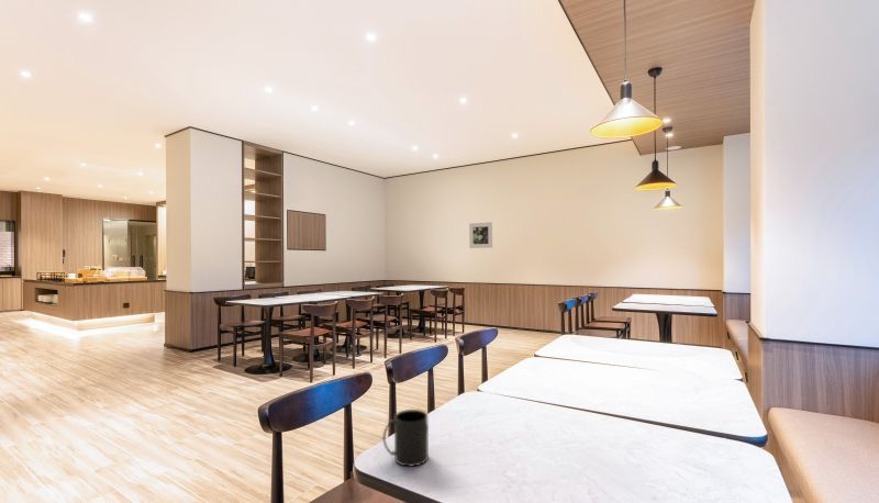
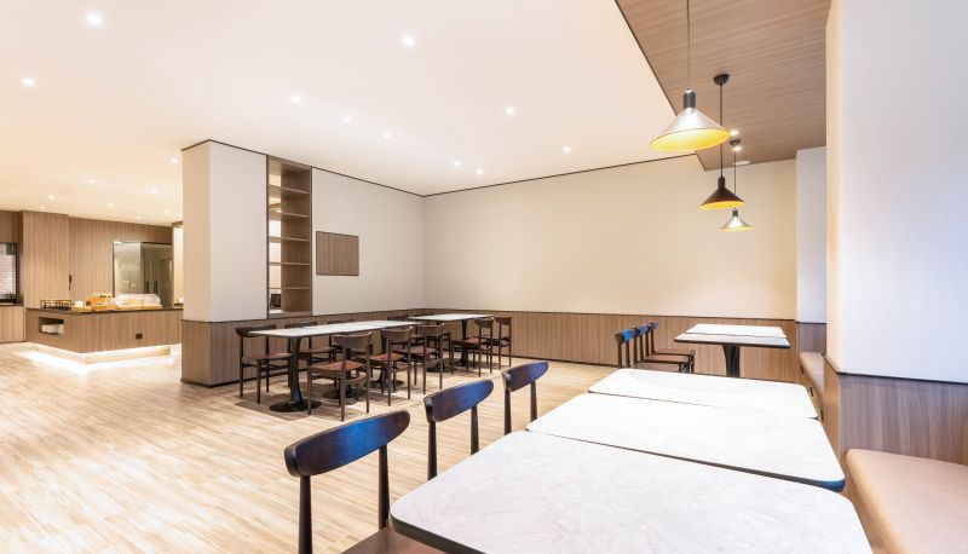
- mug [382,409,430,468]
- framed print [468,222,493,249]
